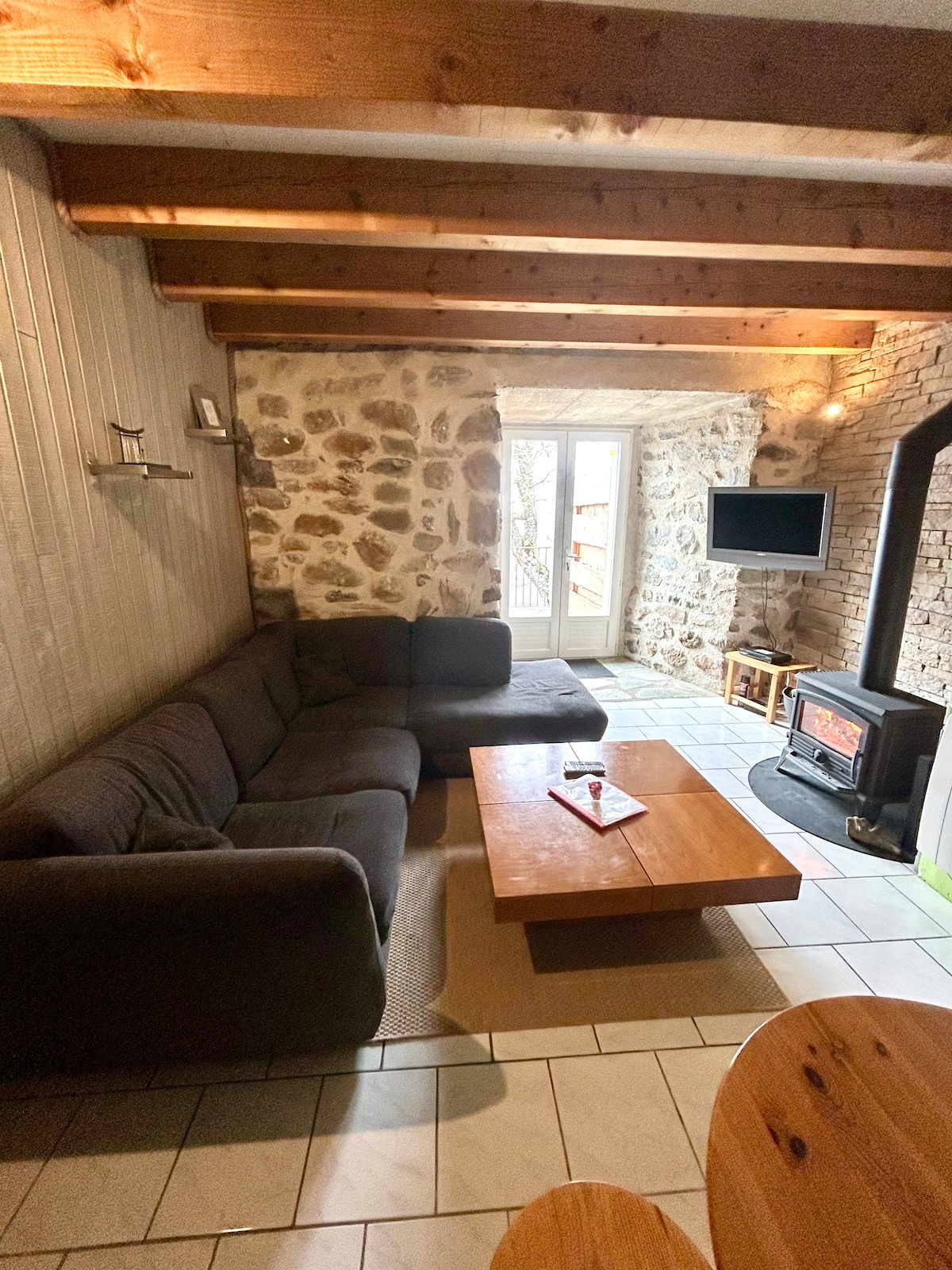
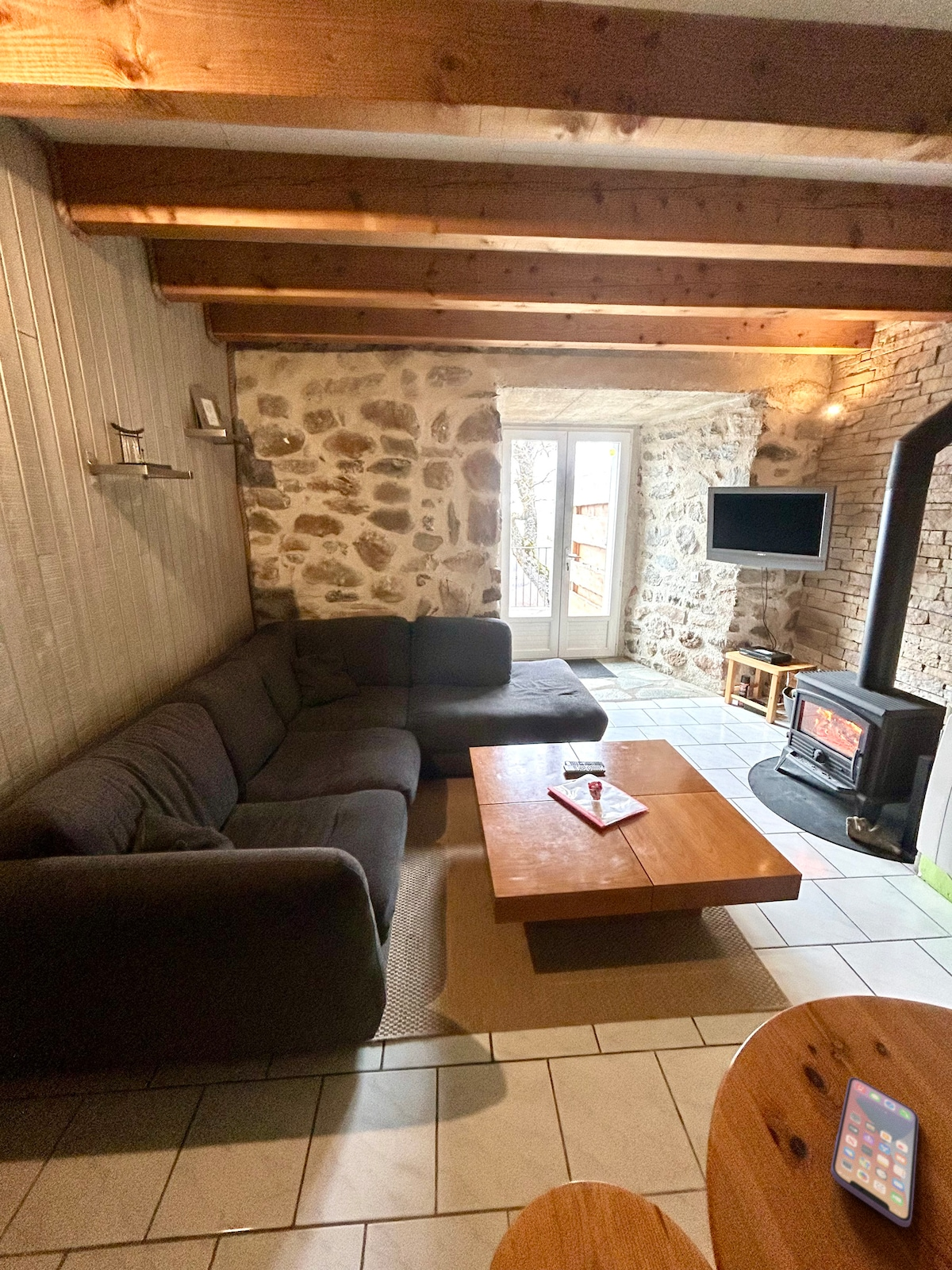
+ smartphone [830,1076,919,1228]
